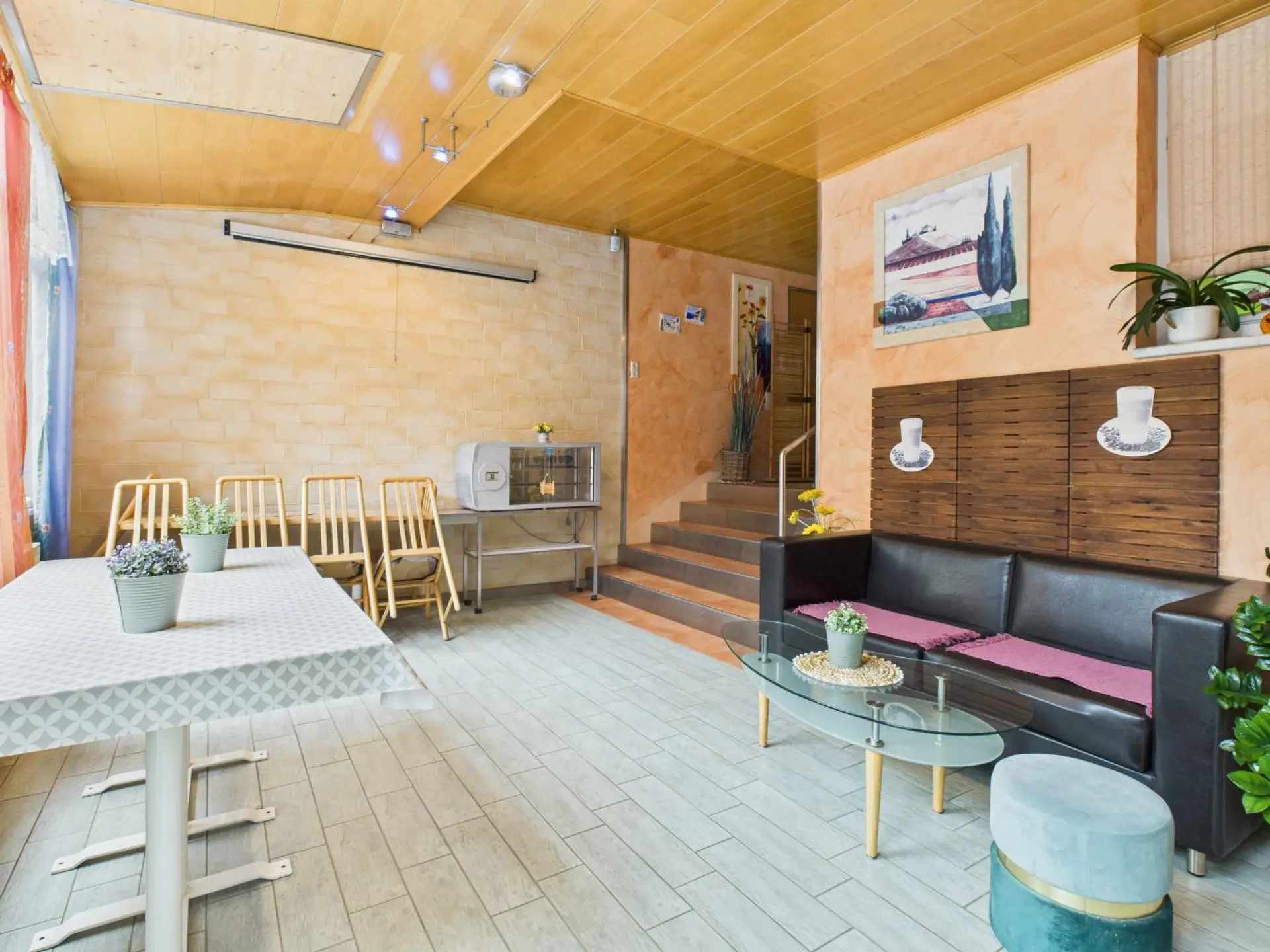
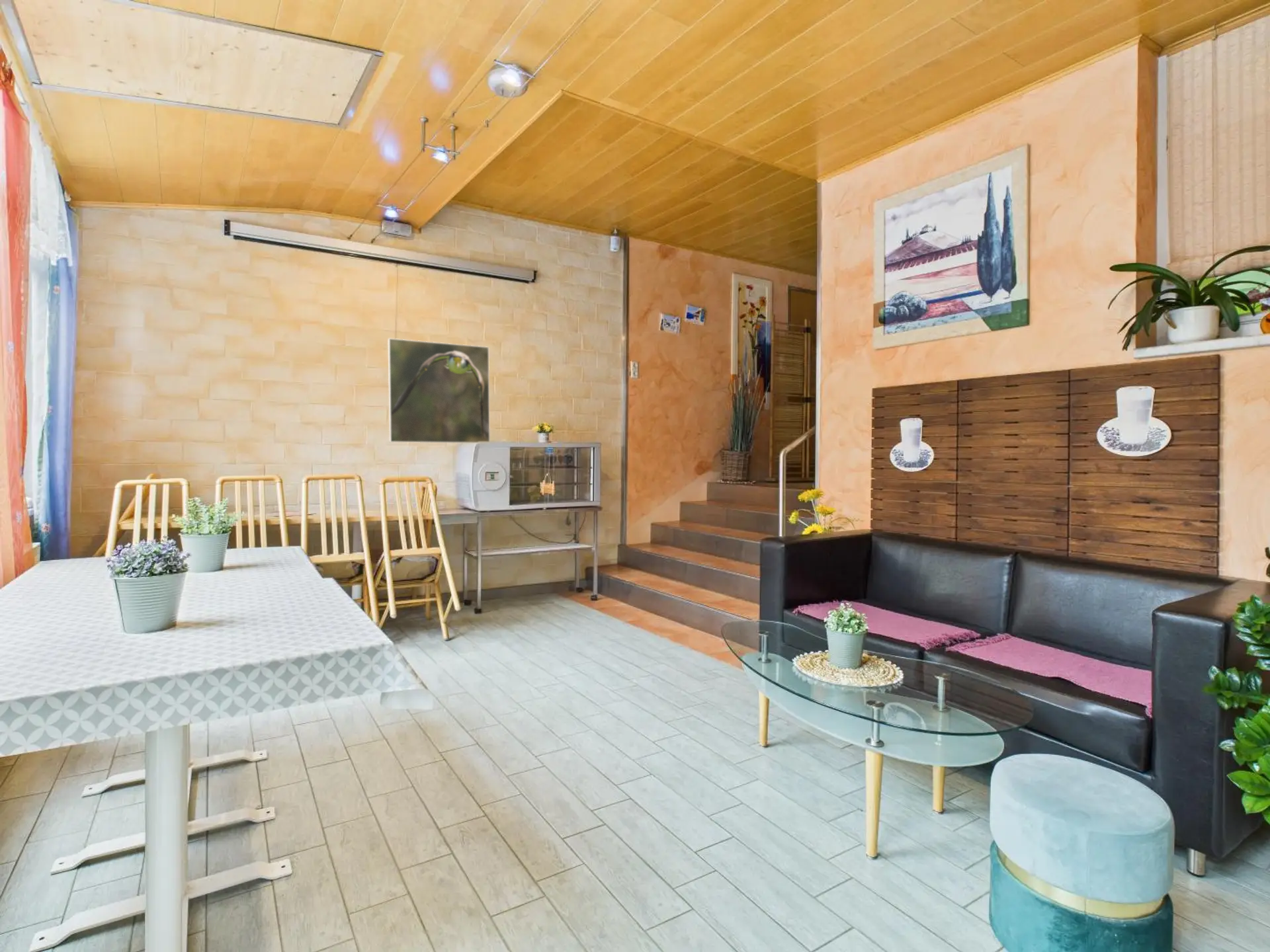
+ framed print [388,338,491,444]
